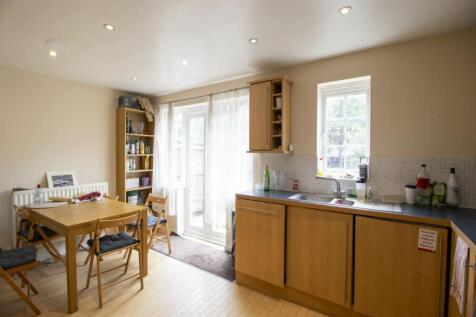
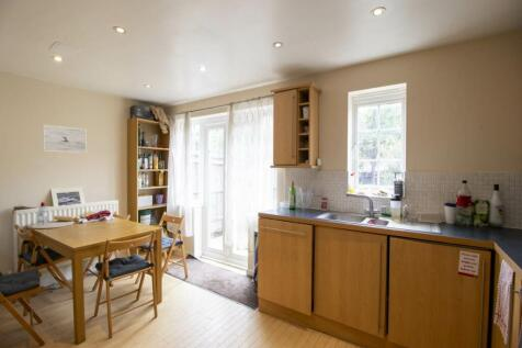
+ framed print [42,124,88,154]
